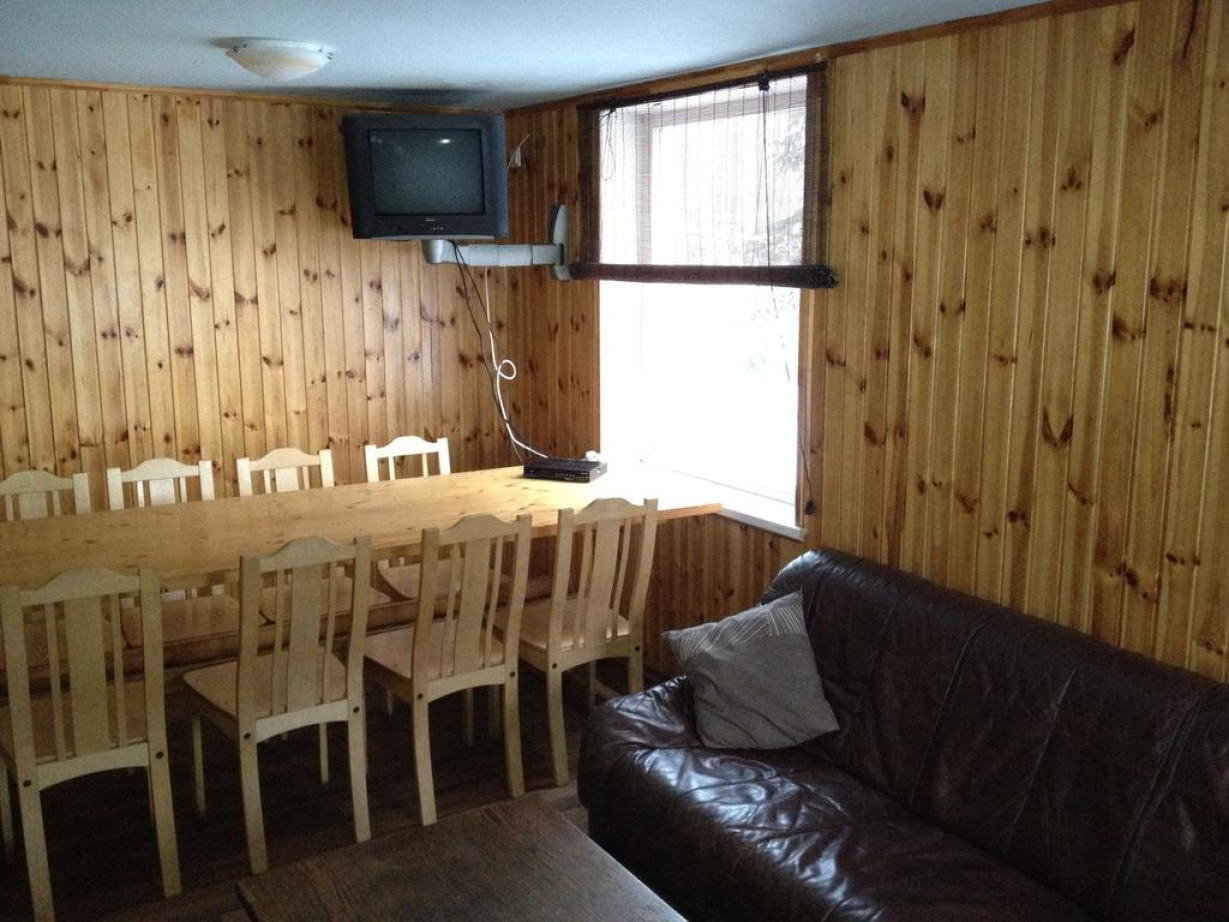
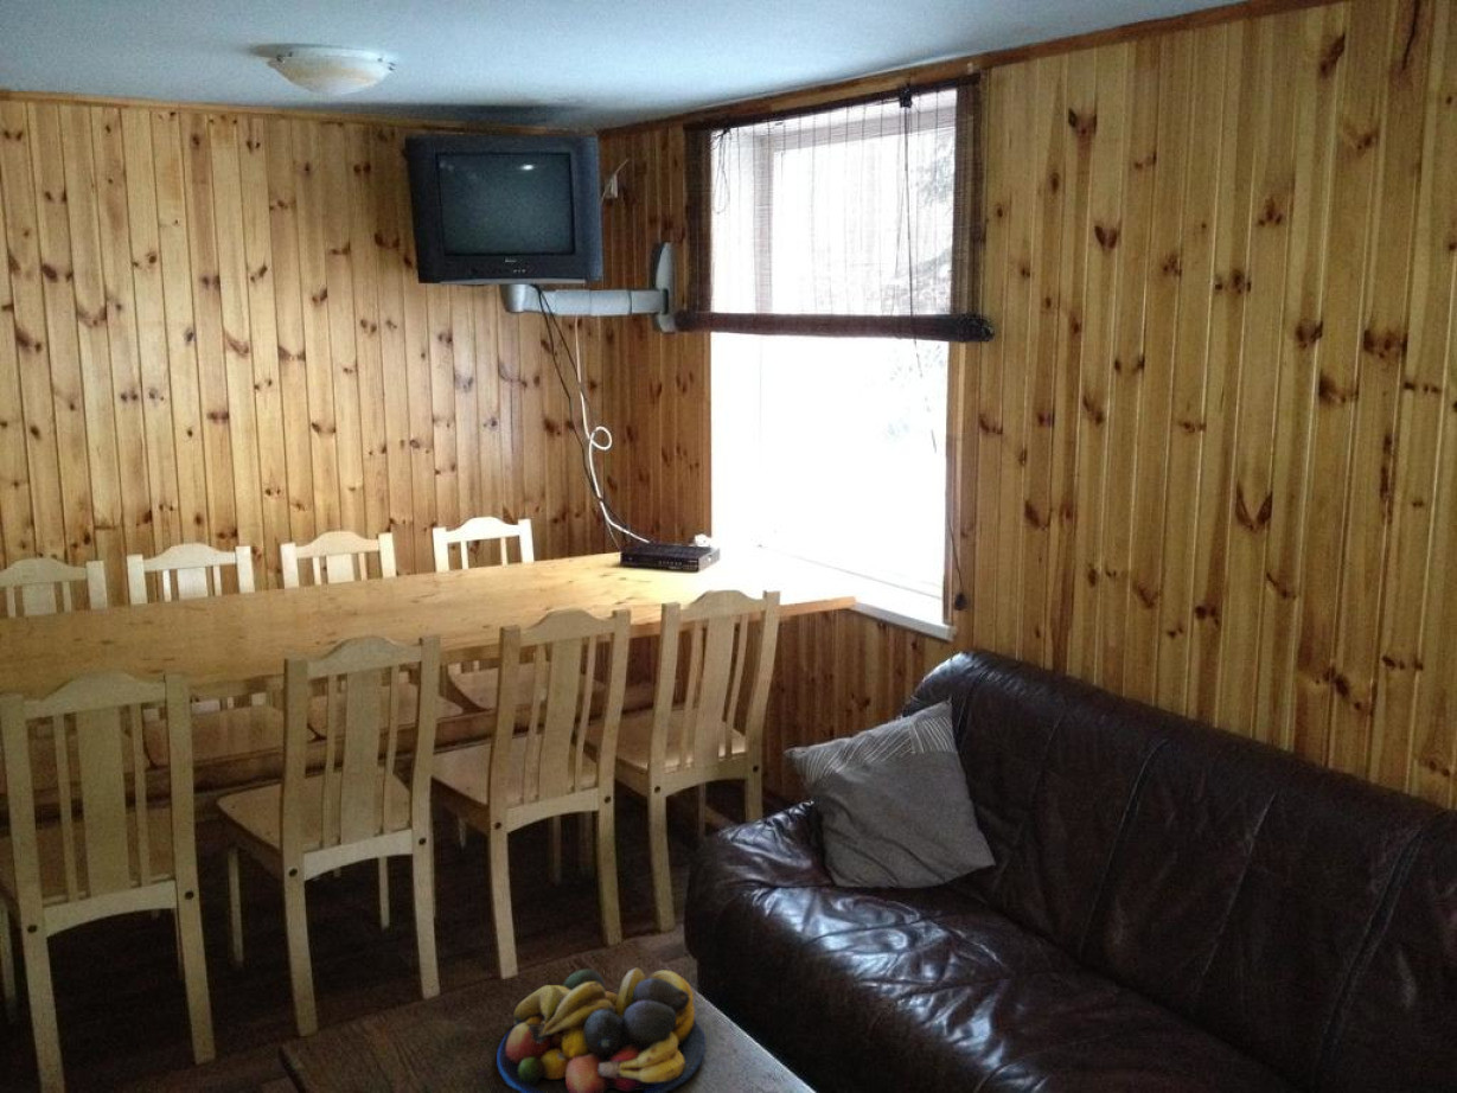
+ fruit bowl [496,966,707,1093]
